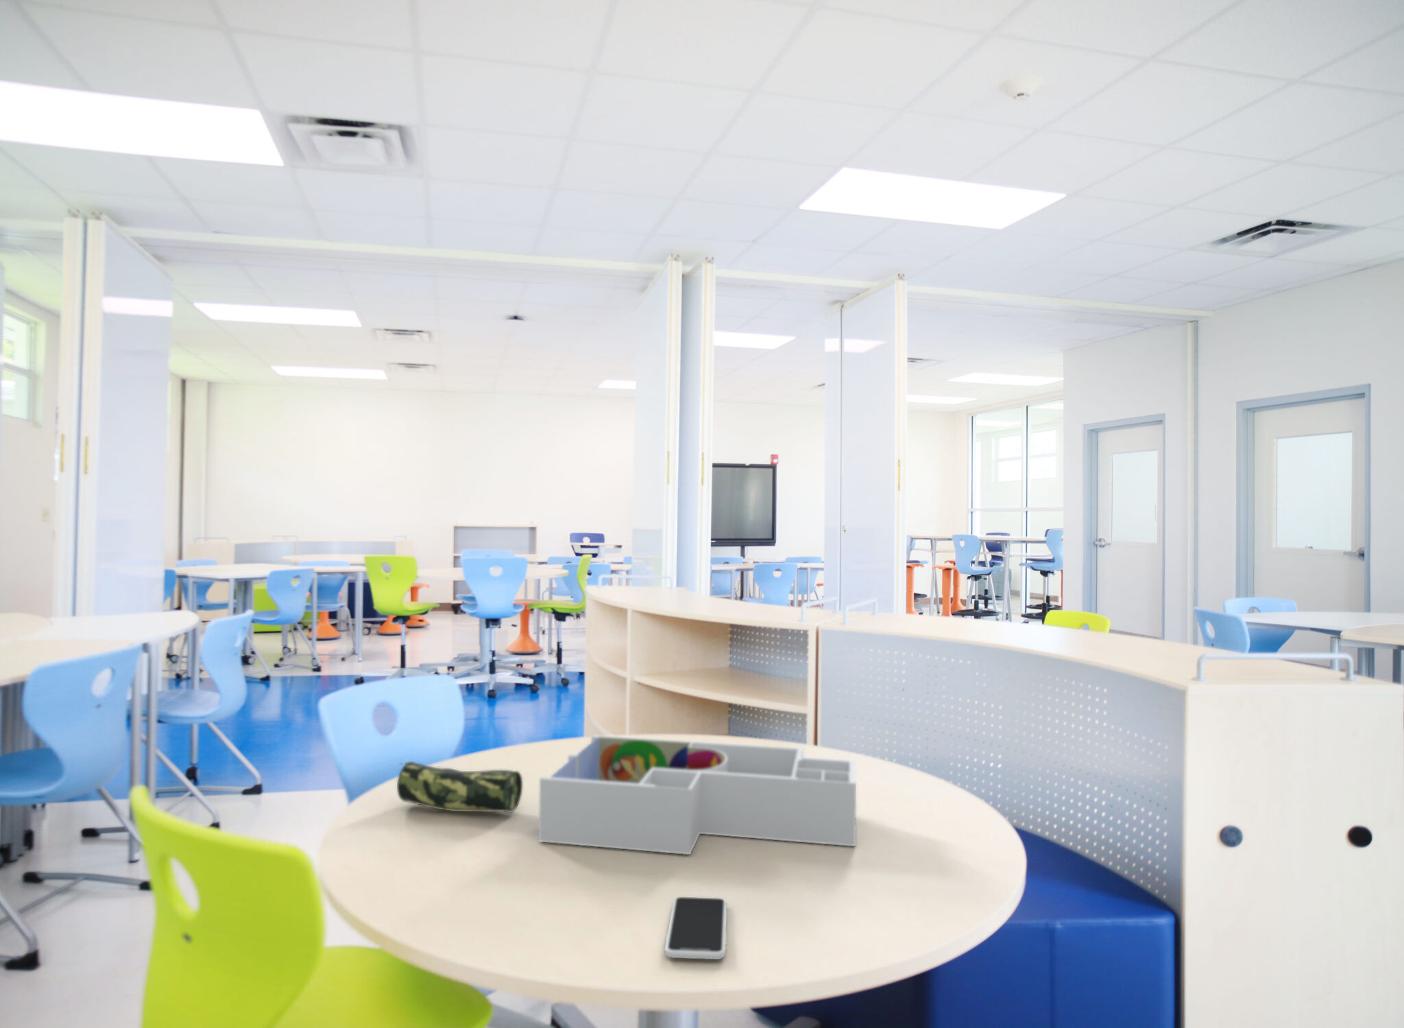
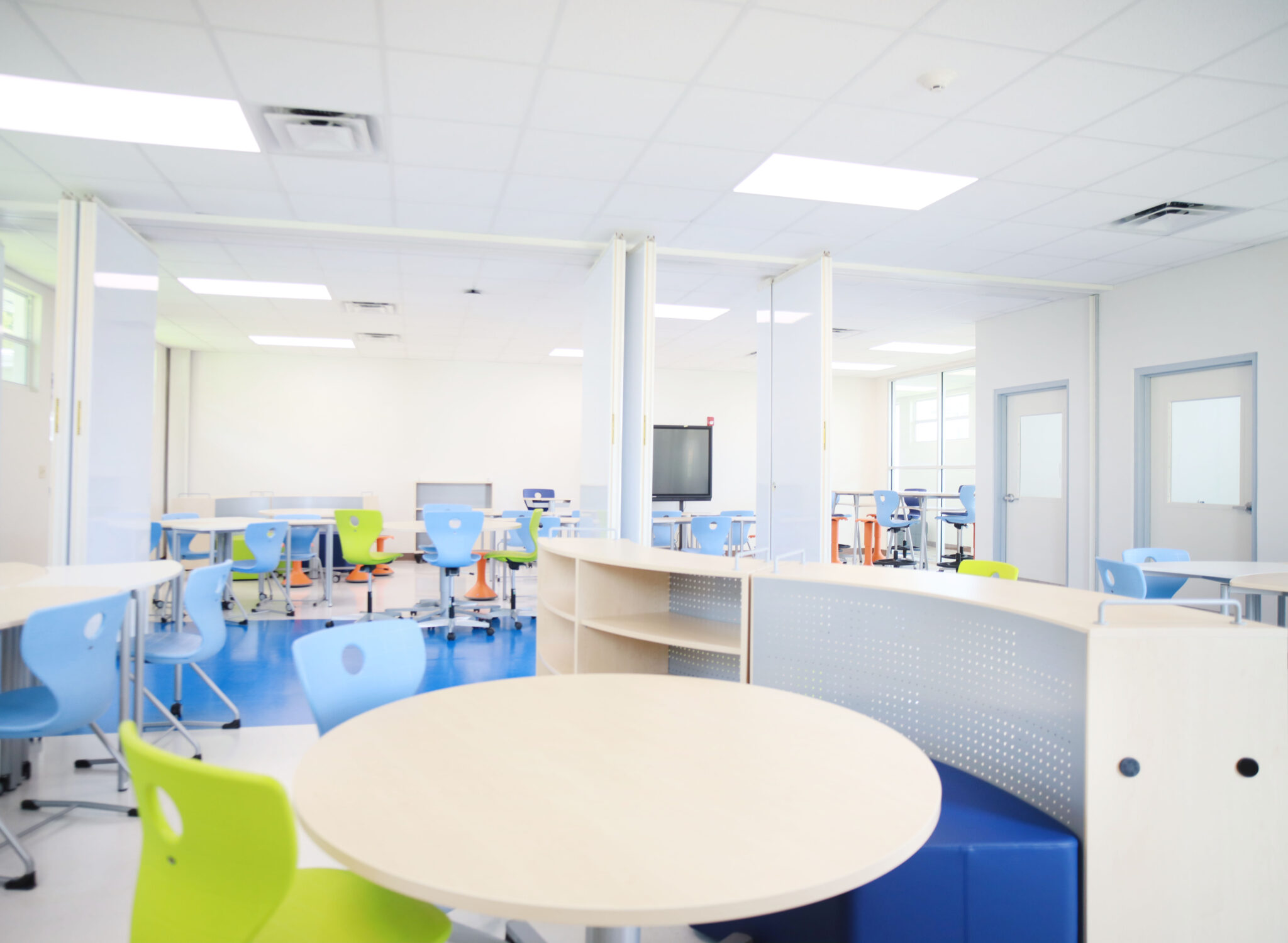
- pencil case [397,761,523,813]
- desk organizer [538,734,857,856]
- smartphone [664,896,727,960]
